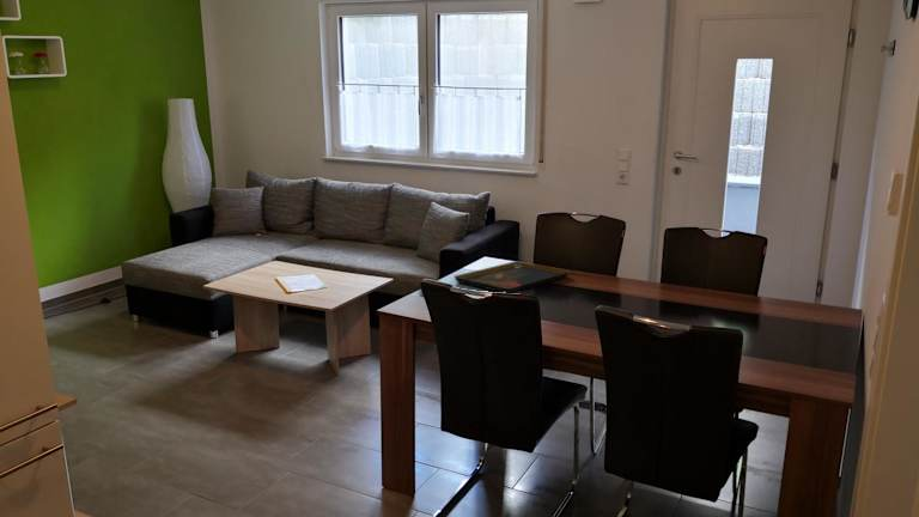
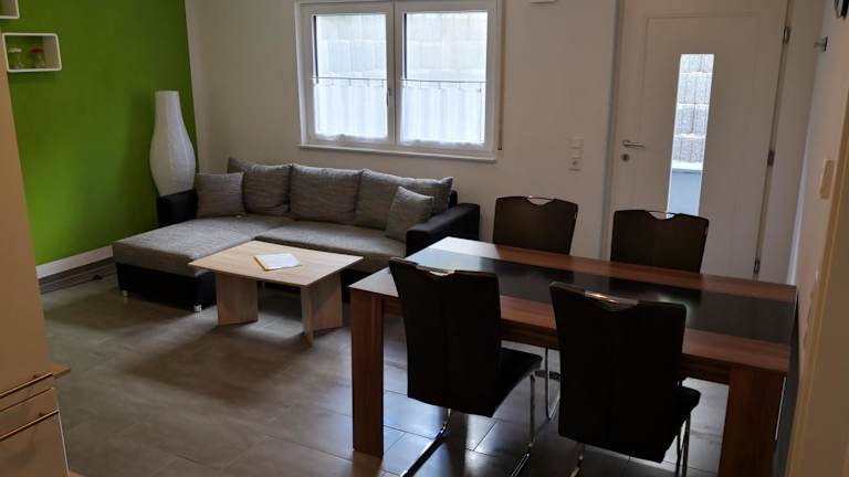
- decorative tray [452,260,571,294]
